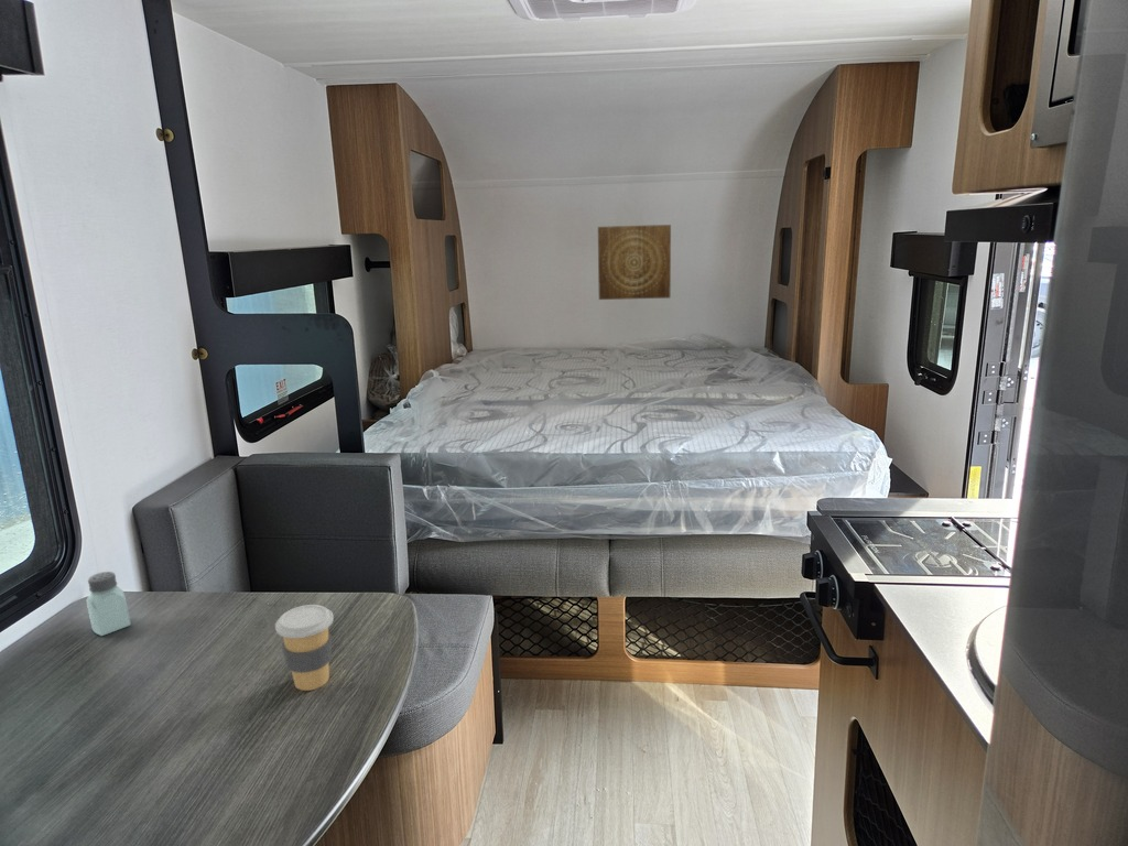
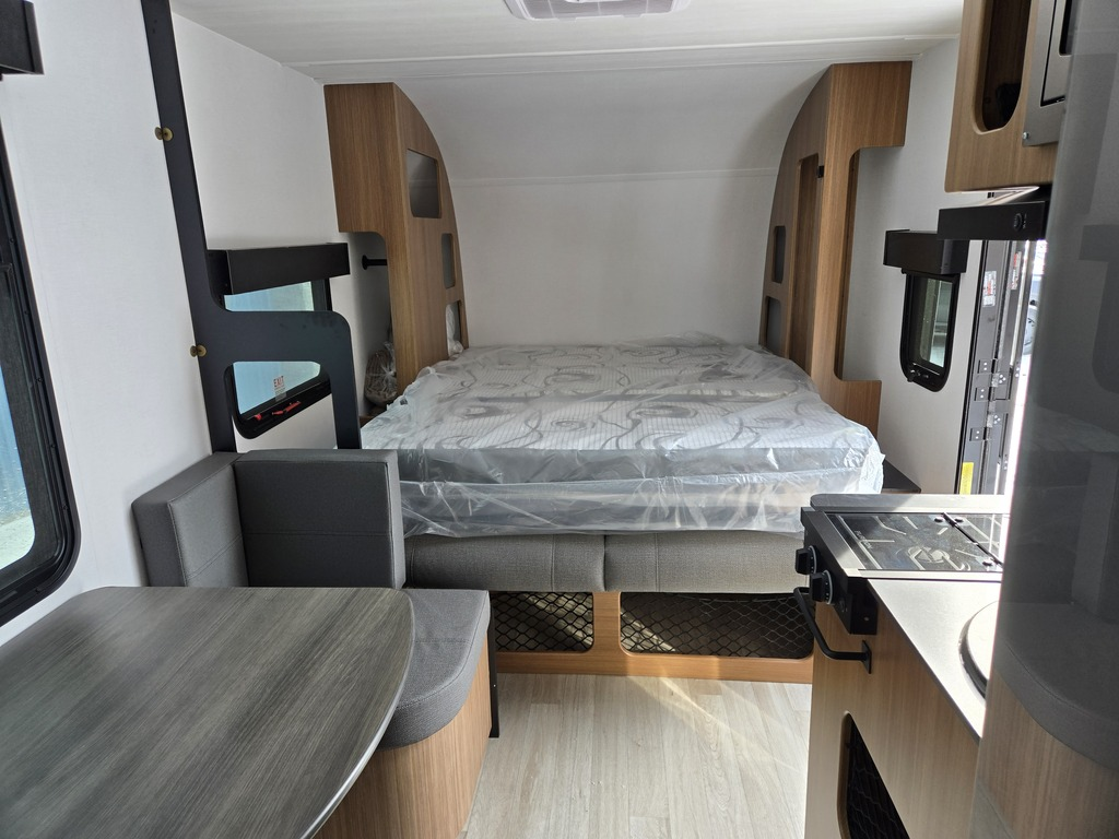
- coffee cup [274,604,335,692]
- saltshaker [86,571,132,637]
- wall art [597,224,672,301]
